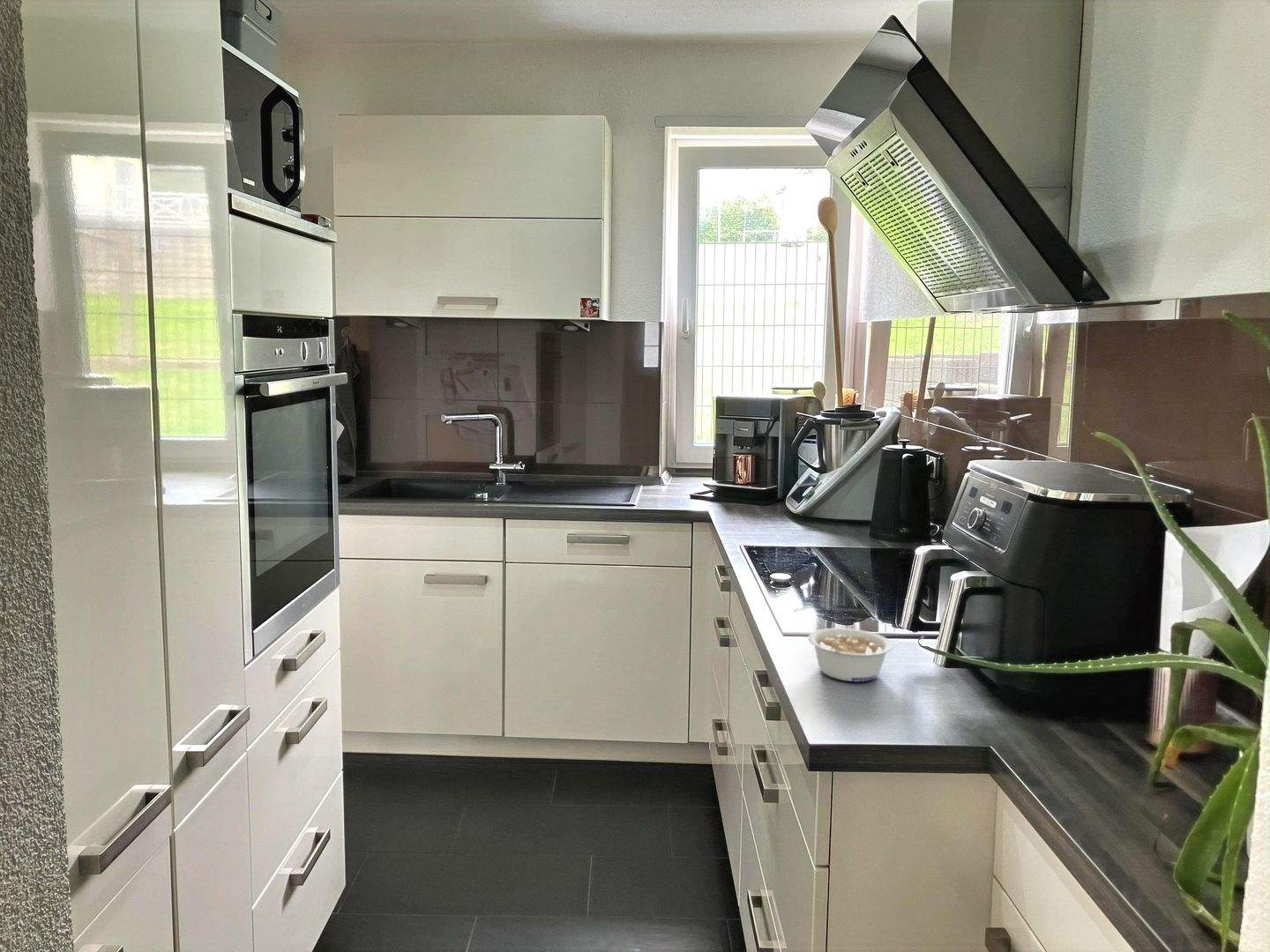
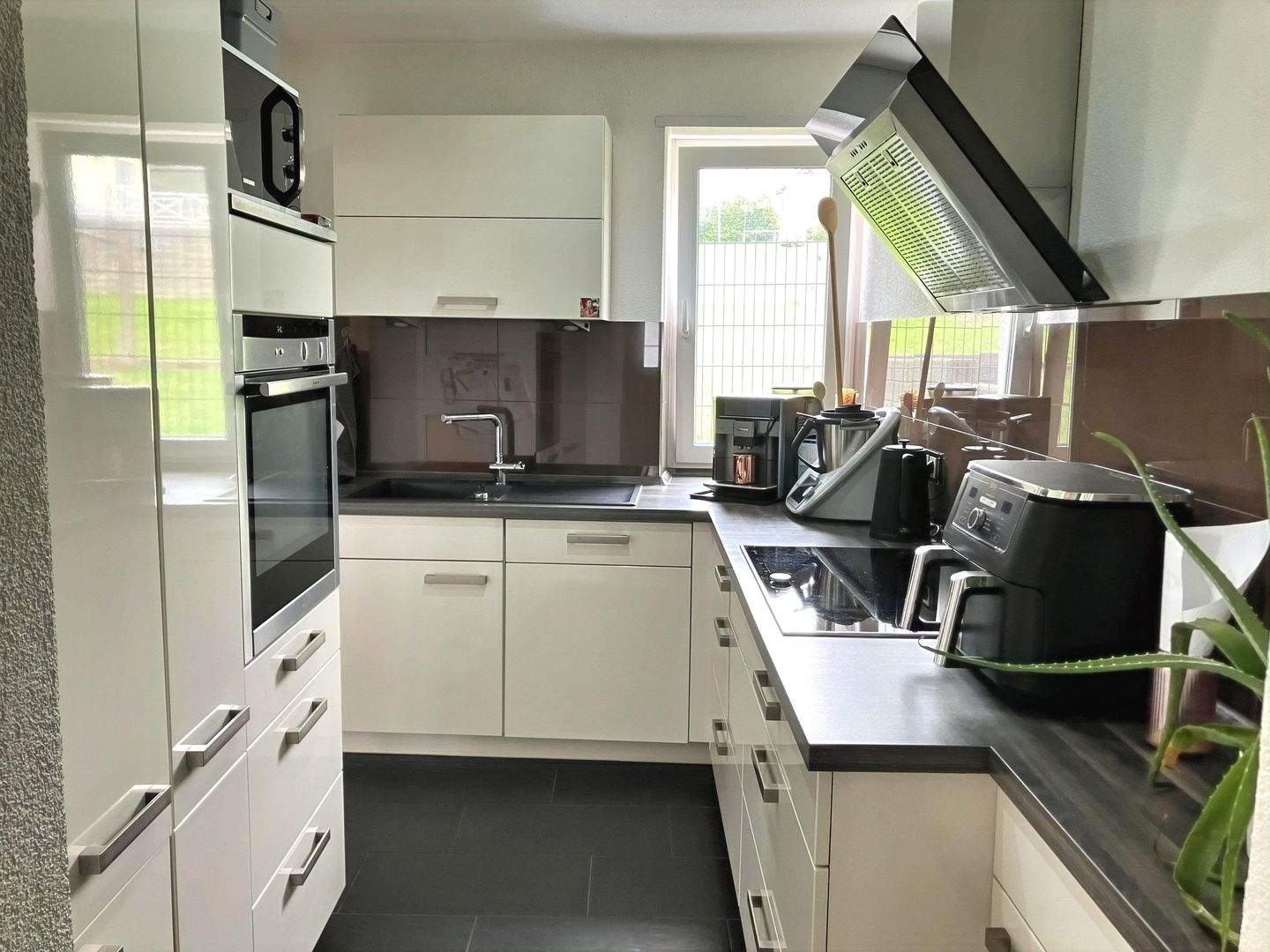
- legume [807,627,894,682]
